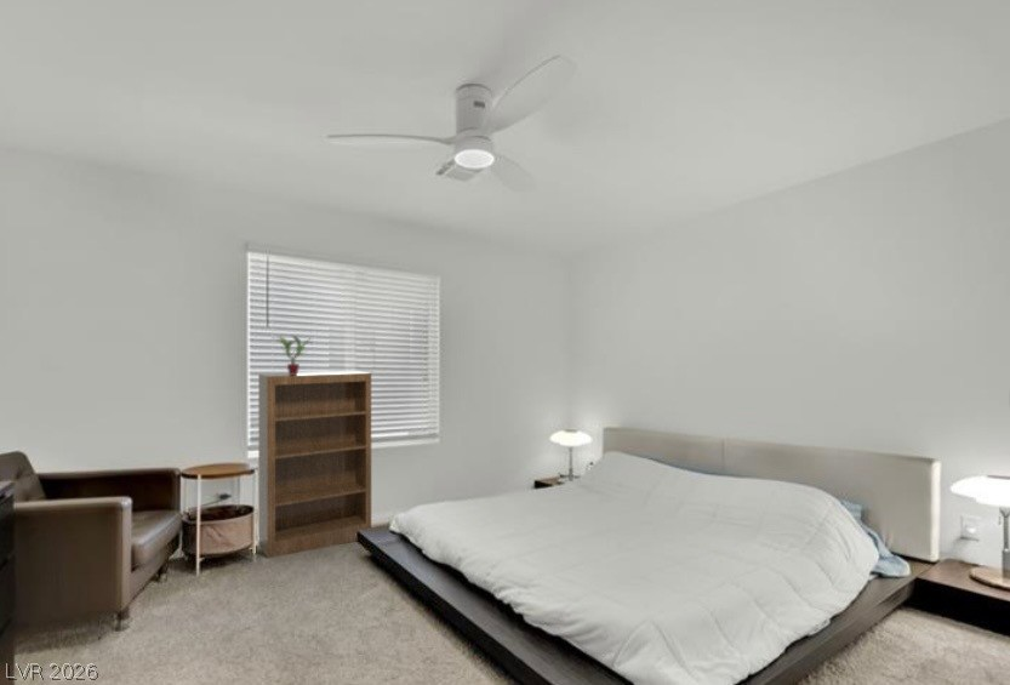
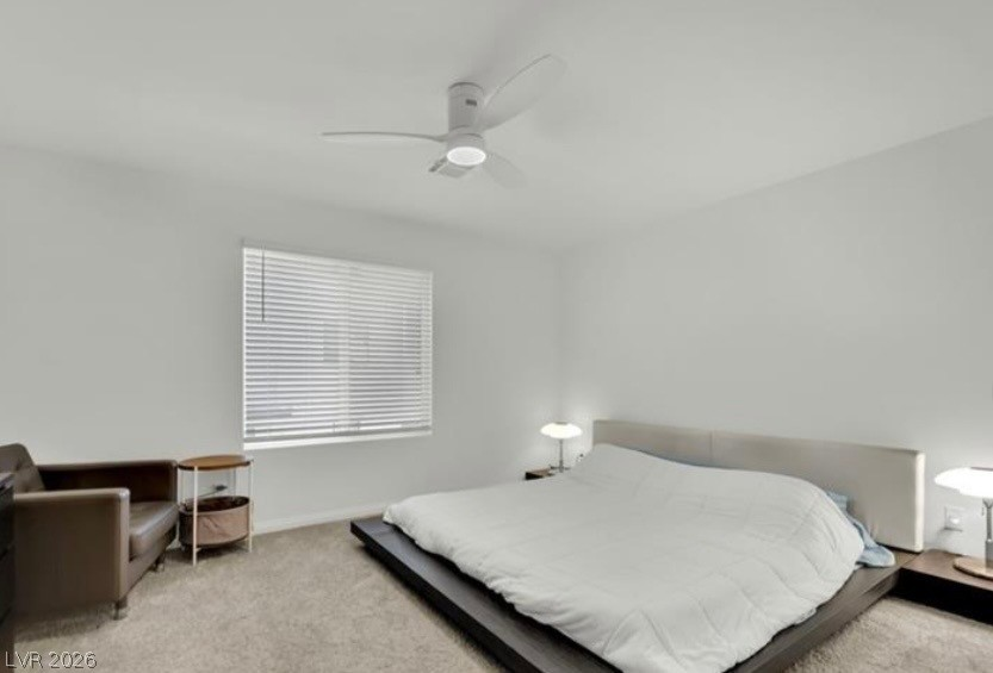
- bookshelf [257,370,372,559]
- potted plant [268,333,314,375]
